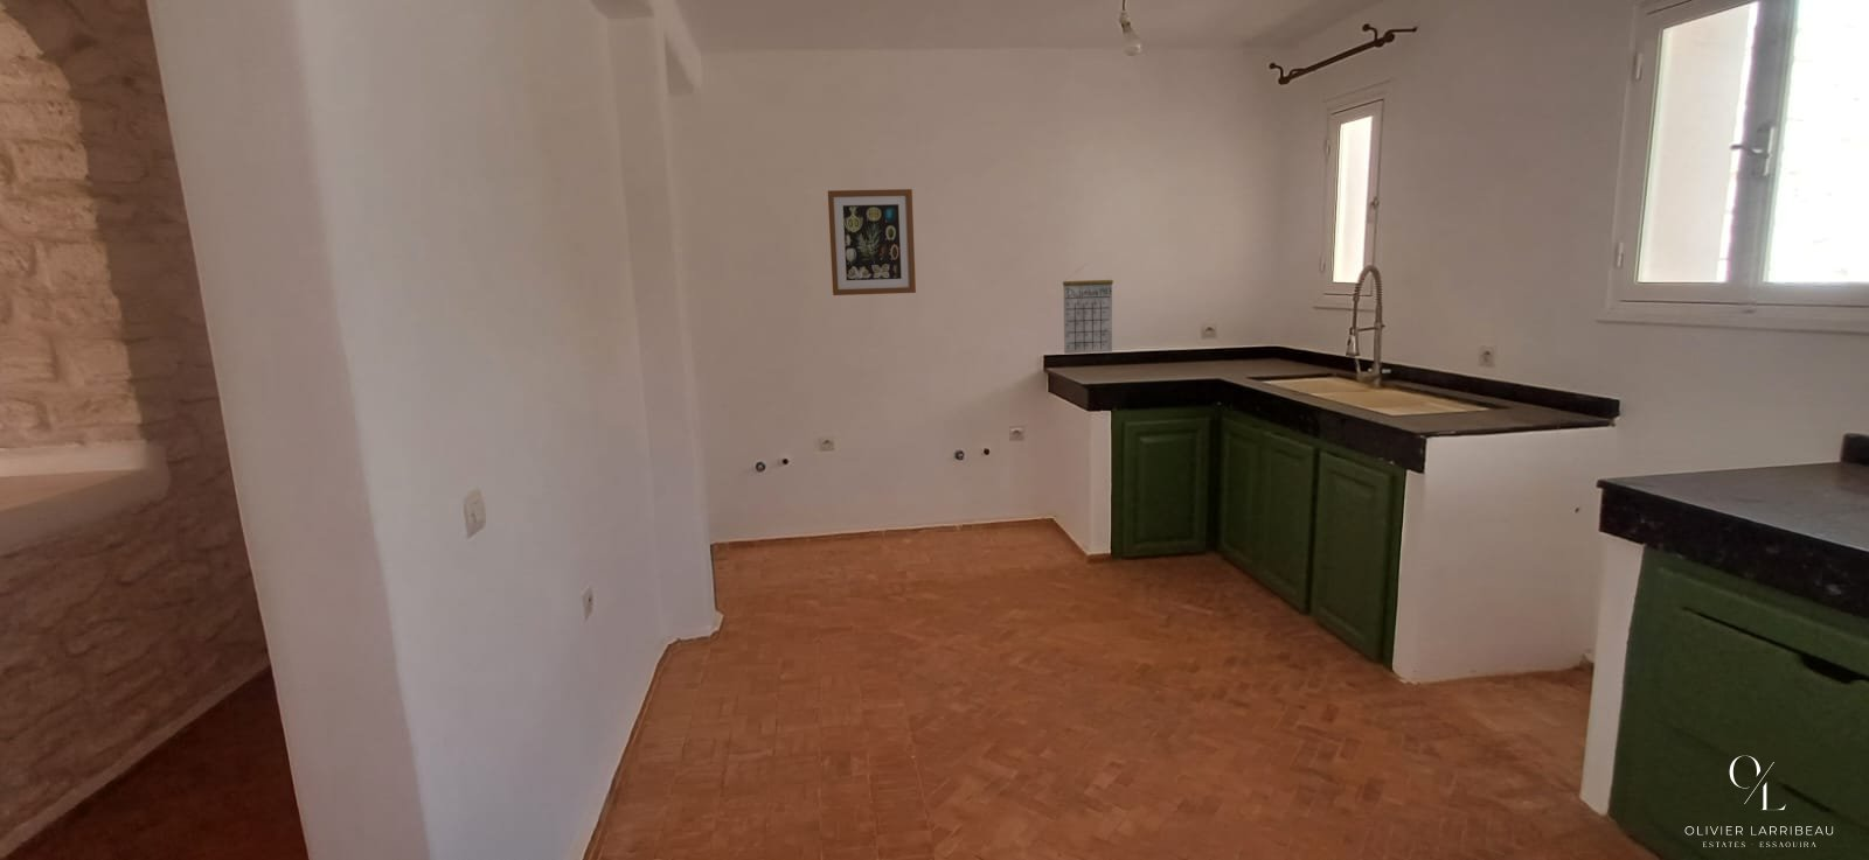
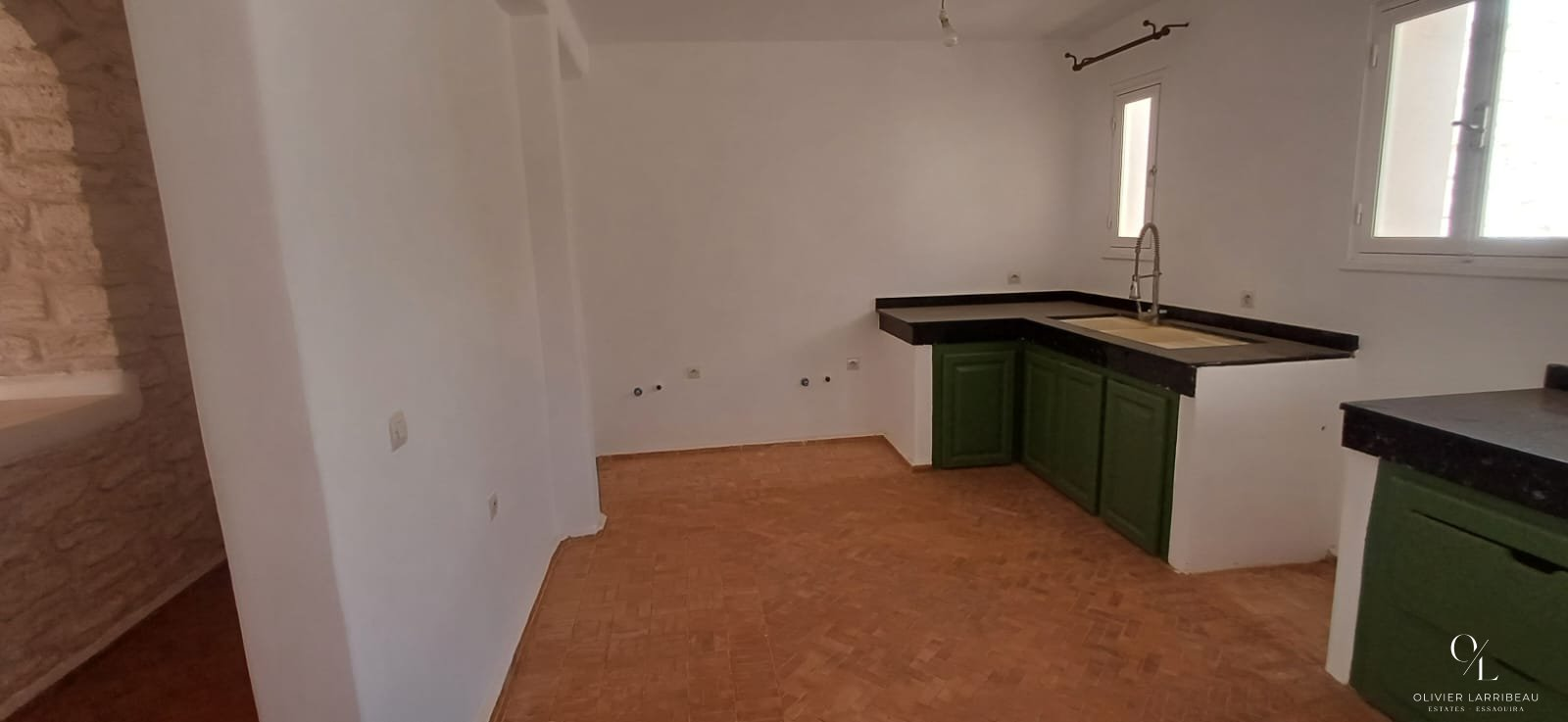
- calendar [1062,263,1114,355]
- wall art [827,188,917,297]
